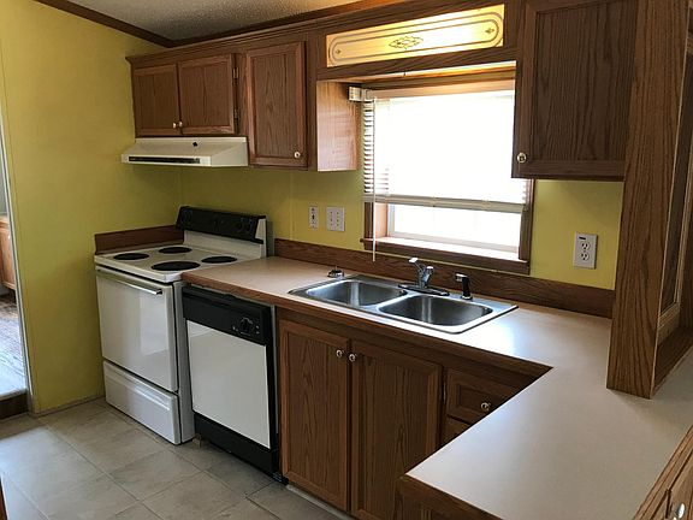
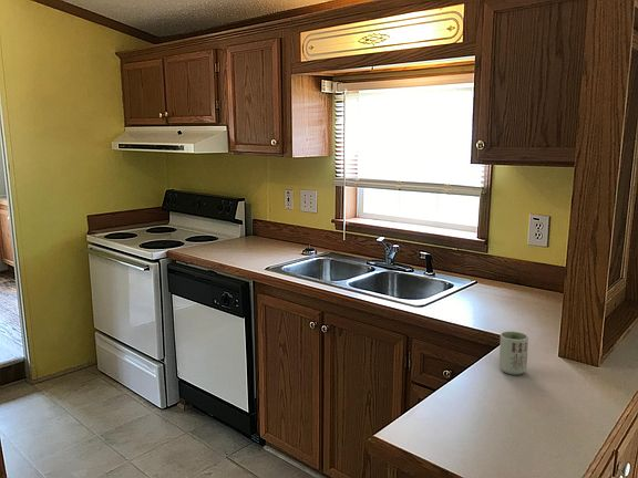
+ cup [498,331,529,376]
